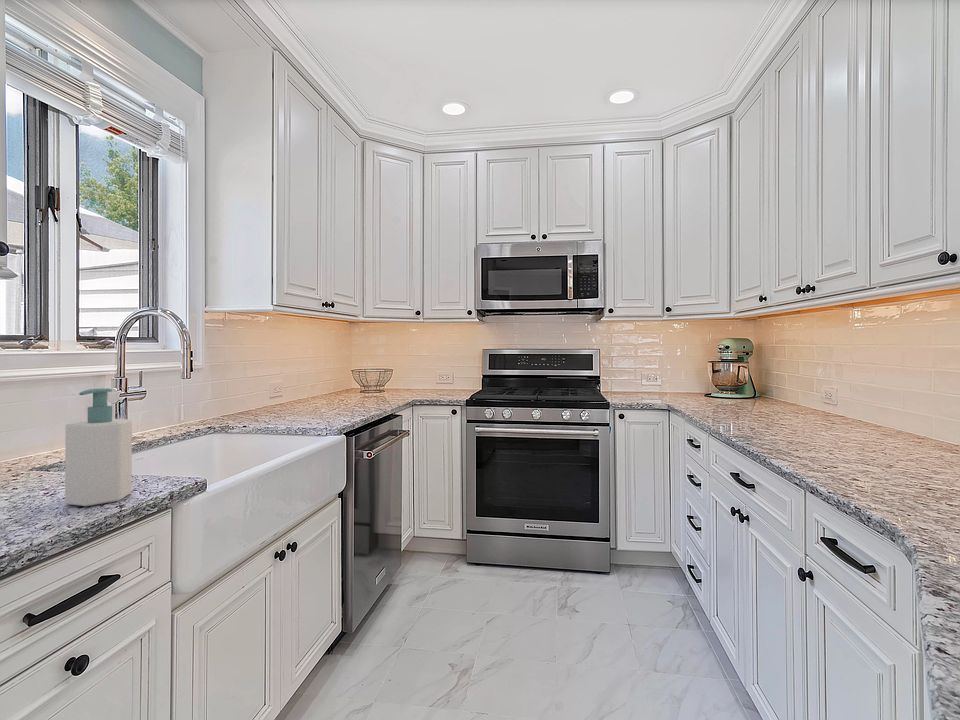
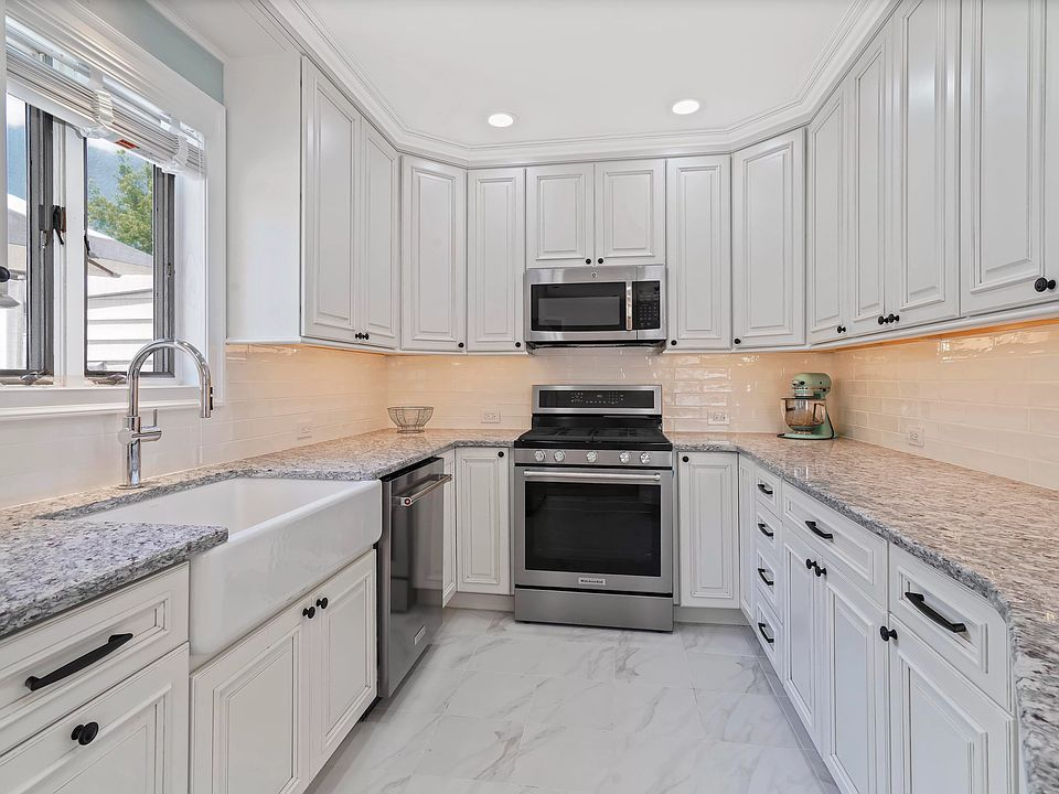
- soap bottle [64,387,133,507]
